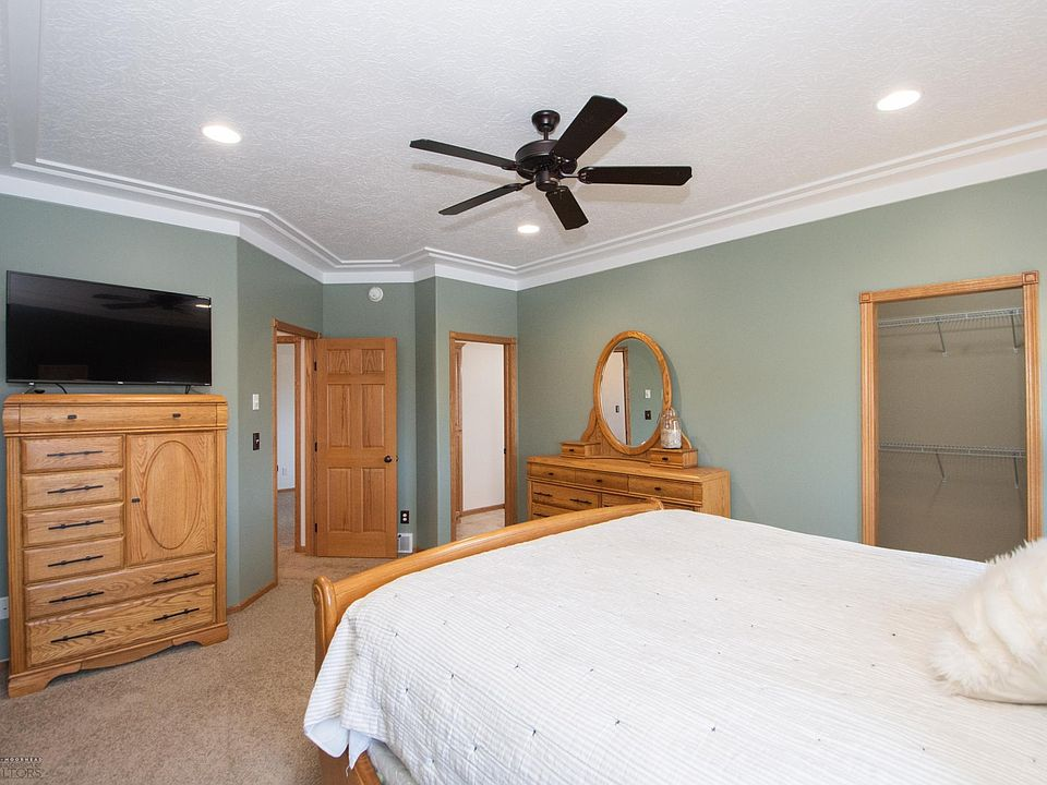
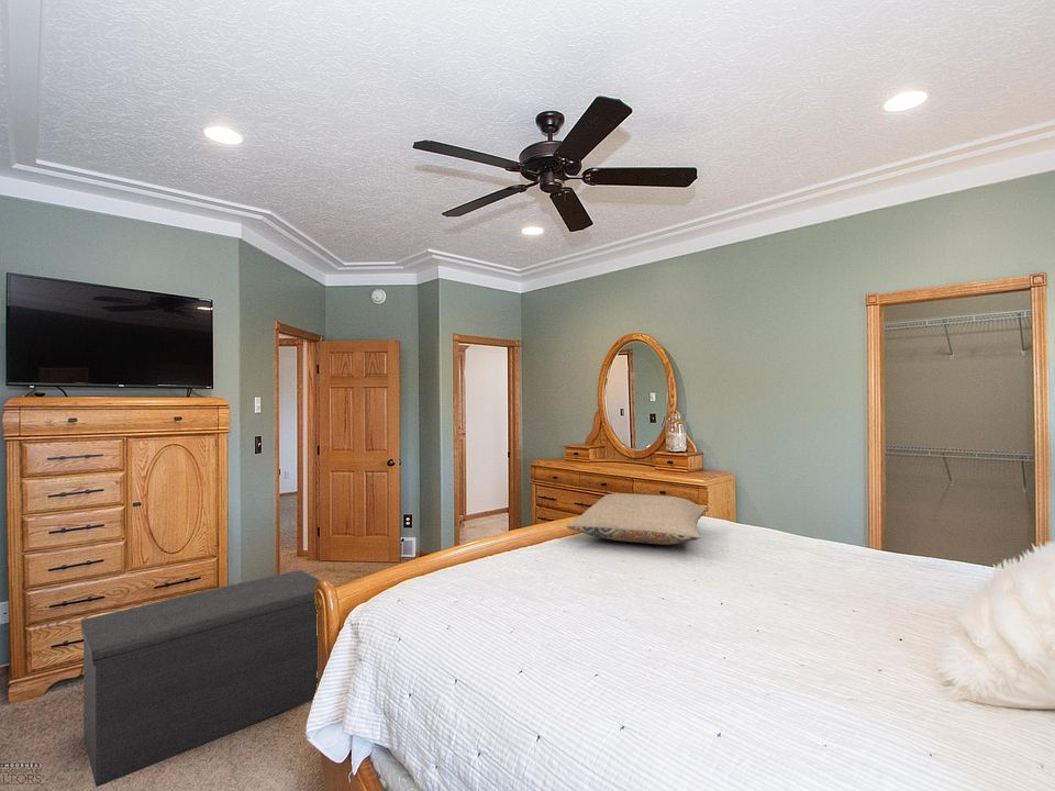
+ bench [80,569,322,789]
+ pillow [566,492,708,546]
